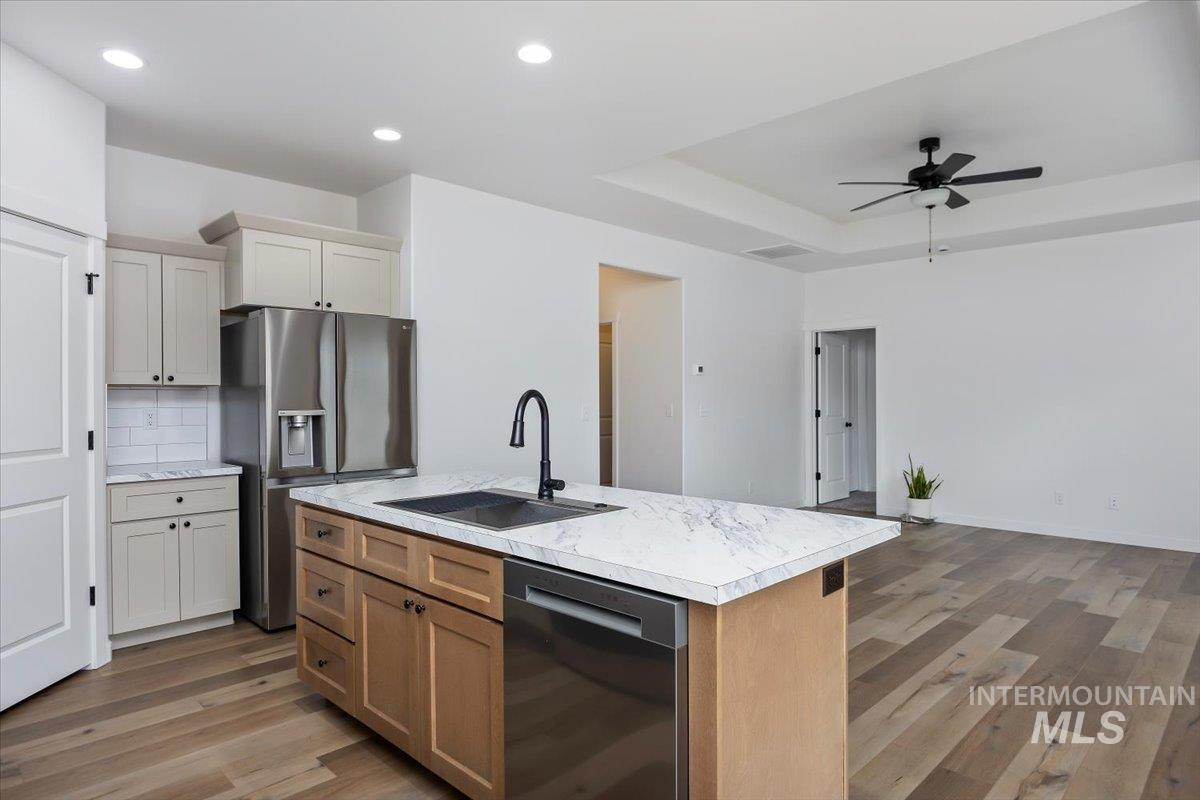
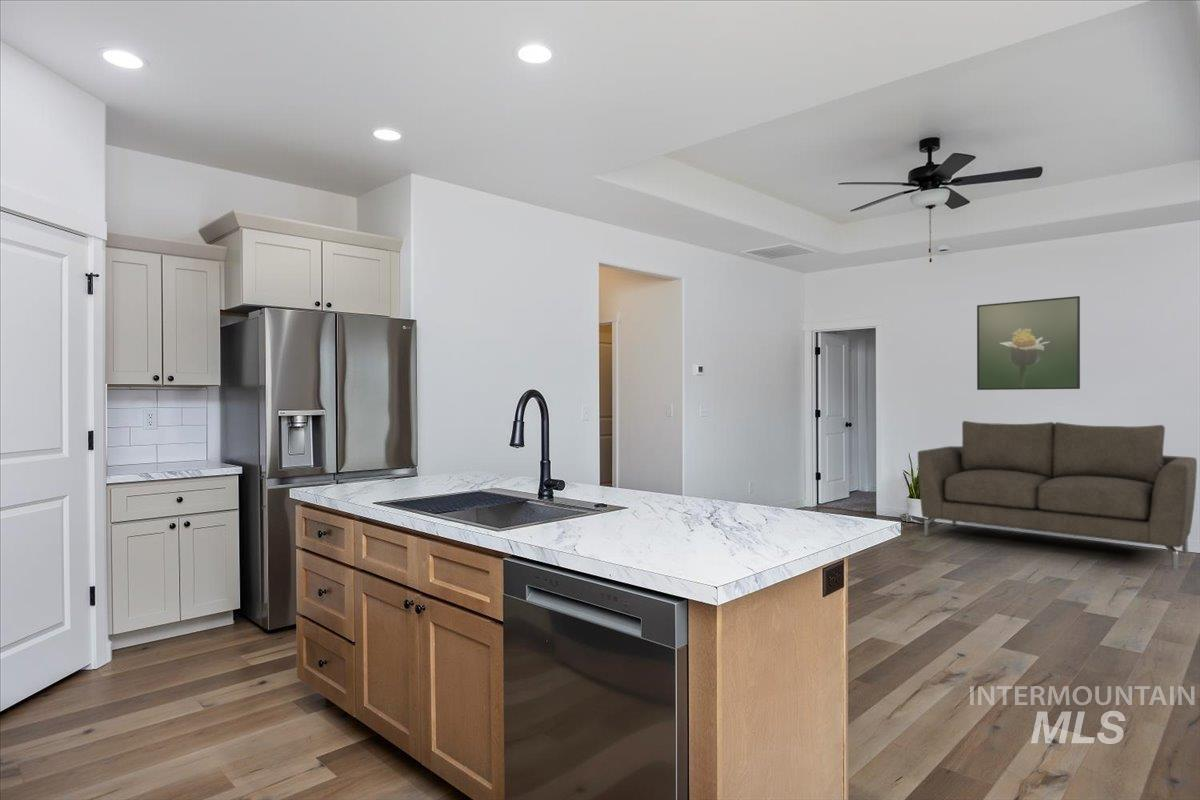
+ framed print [976,295,1081,391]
+ sofa [917,420,1198,571]
